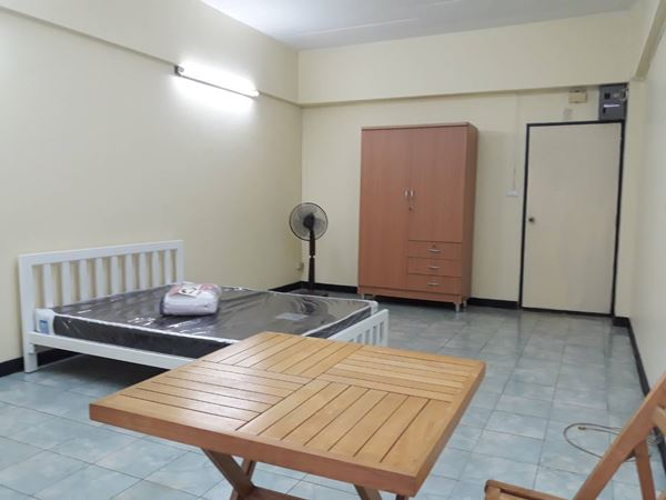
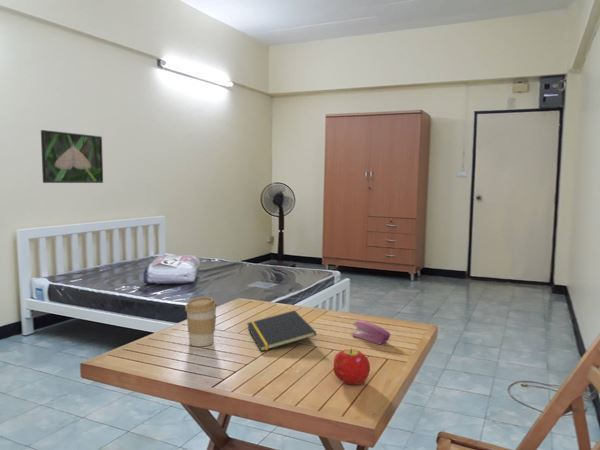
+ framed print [40,129,104,184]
+ fruit [333,348,371,386]
+ notepad [246,309,317,352]
+ stapler [351,319,391,345]
+ coffee cup [184,296,218,347]
